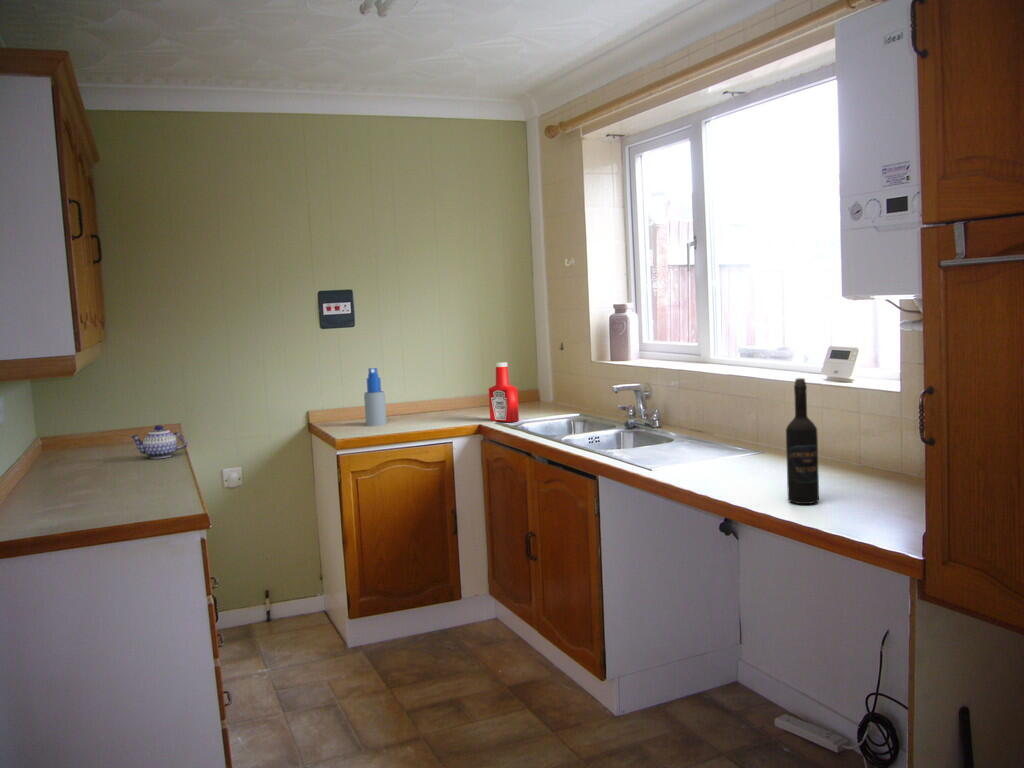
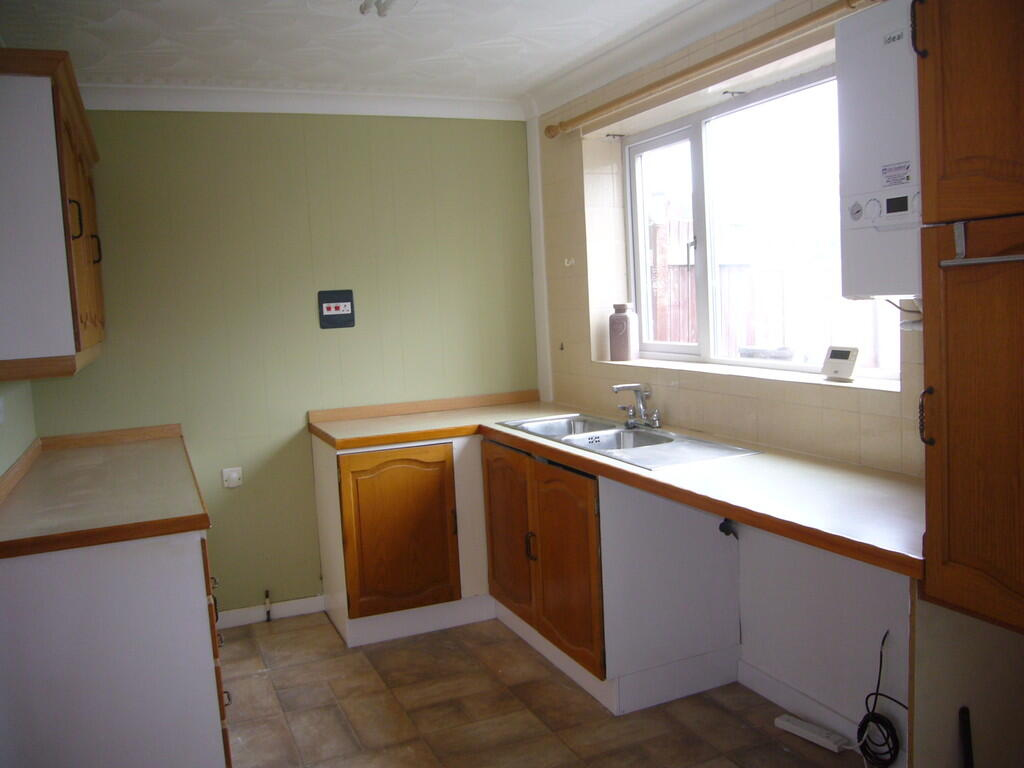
- teapot [129,424,189,460]
- soap bottle [488,361,520,423]
- spray bottle [363,367,388,427]
- wine bottle [785,377,820,505]
